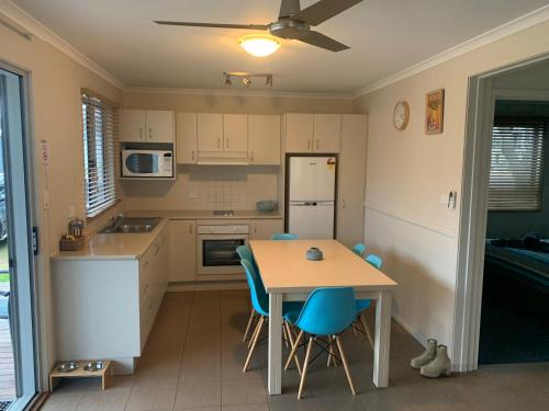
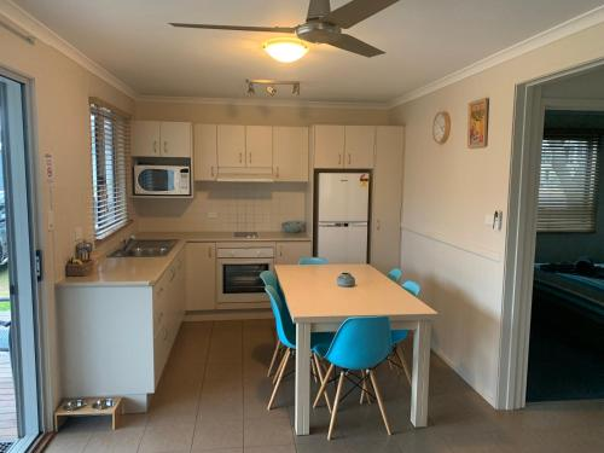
- boots [410,338,452,378]
